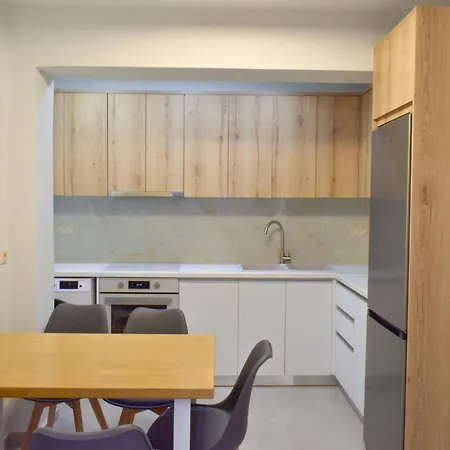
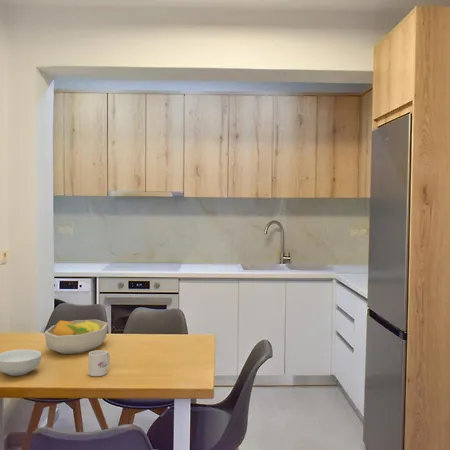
+ fruit bowl [44,319,109,355]
+ mug [88,349,111,377]
+ cereal bowl [0,348,42,377]
